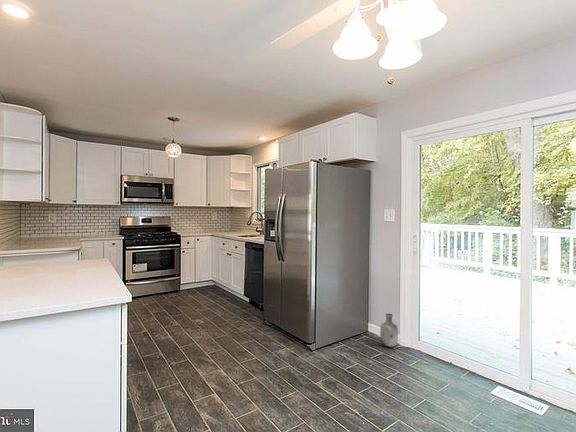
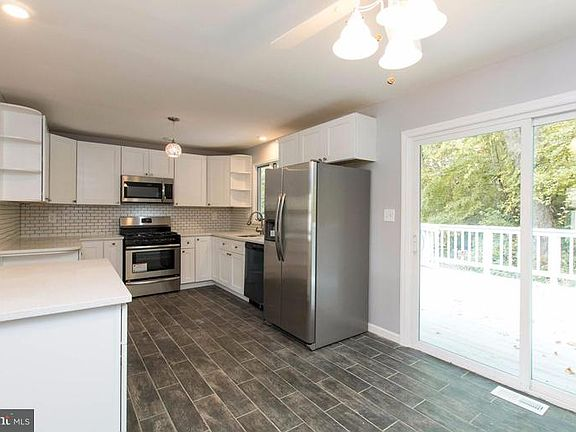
- vase [379,313,399,348]
